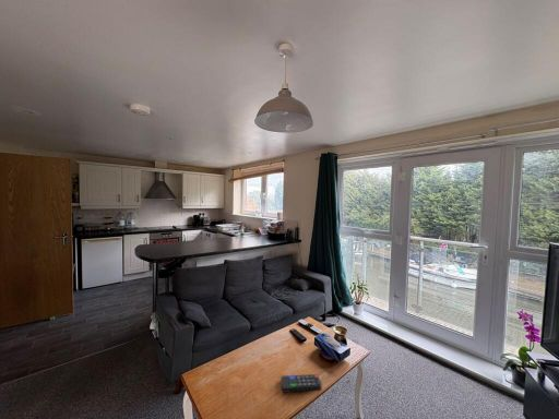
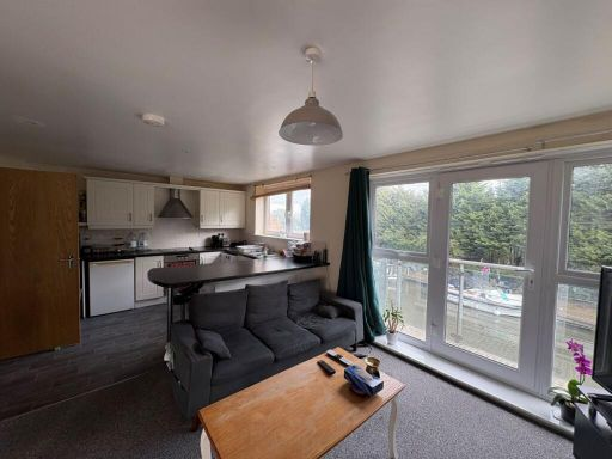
- remote control [280,373,322,394]
